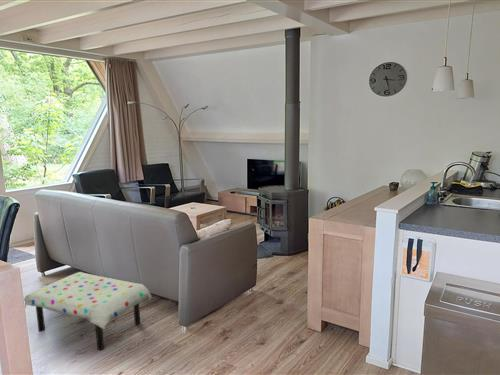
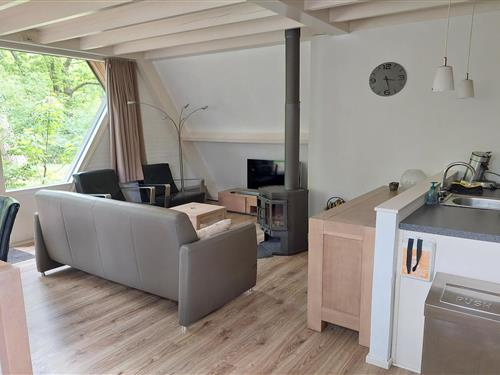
- table [23,271,152,351]
